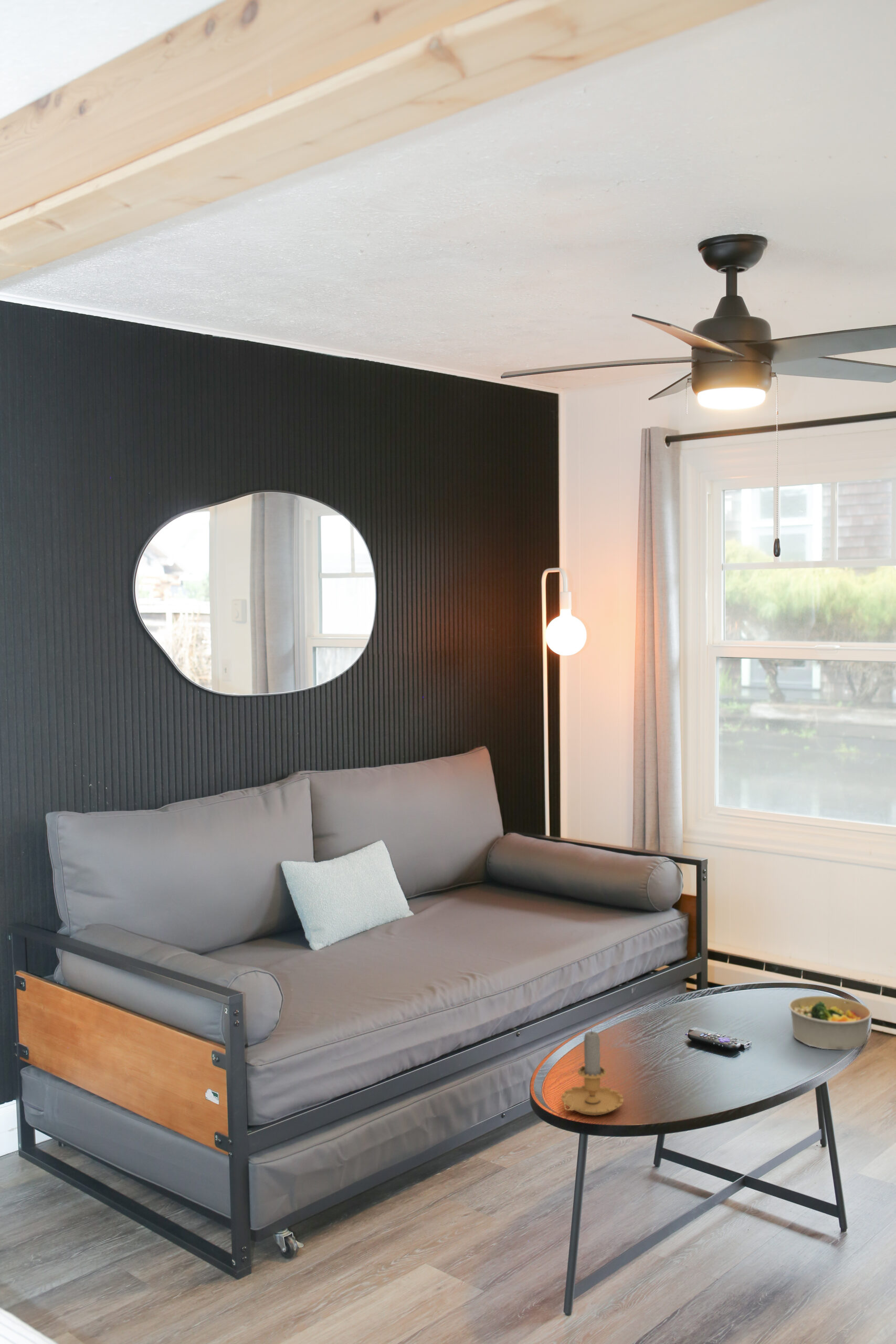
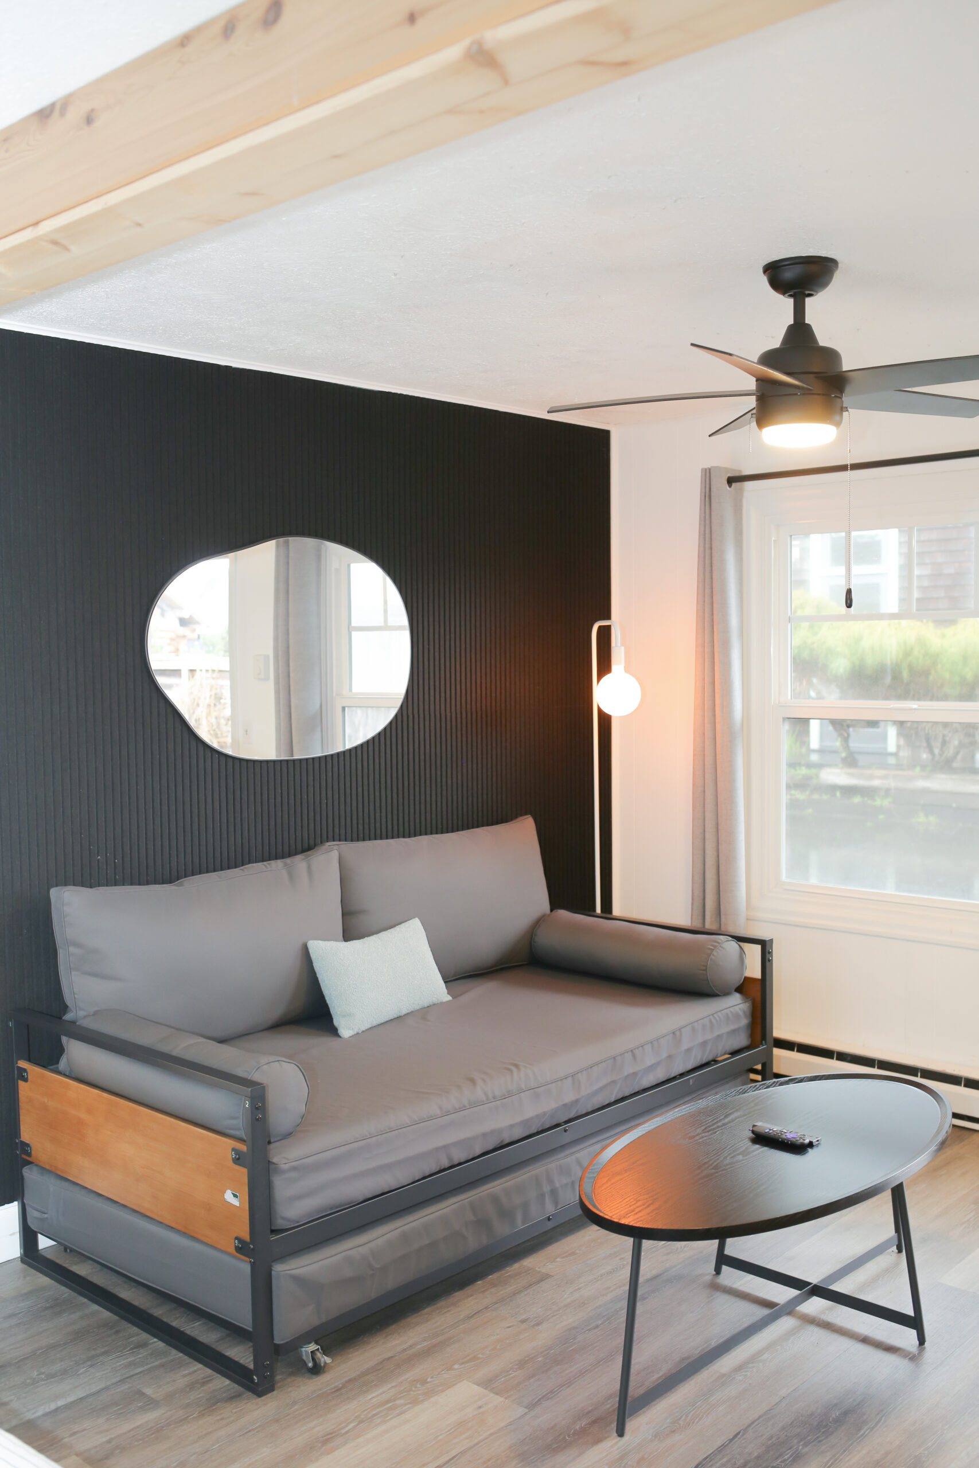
- candle [561,1028,624,1116]
- bowl [788,995,872,1051]
